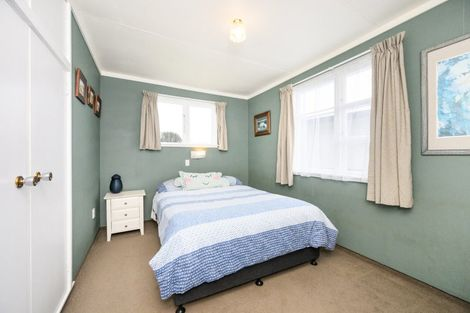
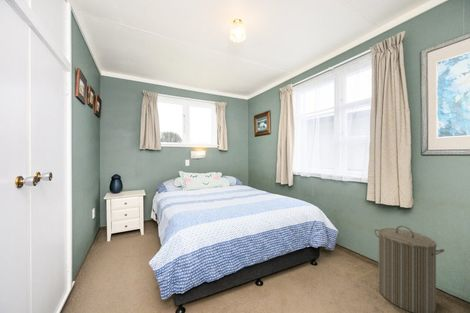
+ laundry hamper [373,225,446,313]
